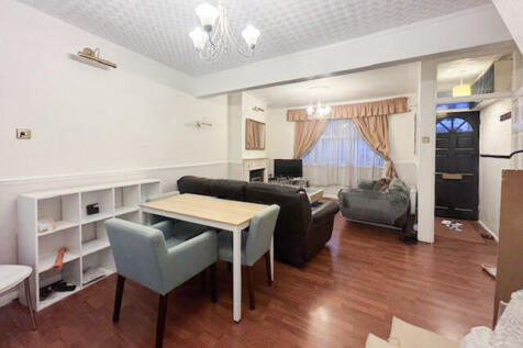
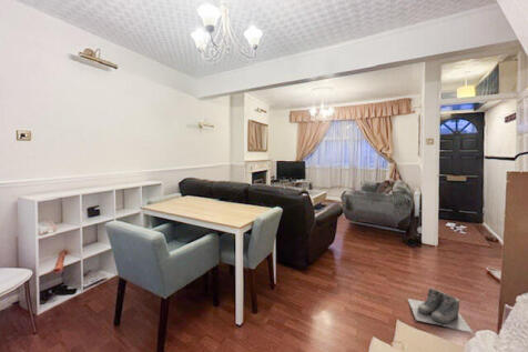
+ boots [406,286,475,334]
